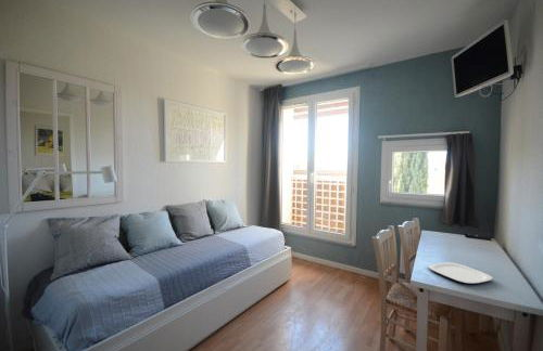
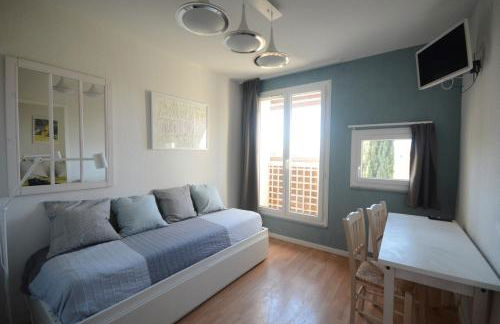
- plate [427,261,493,285]
